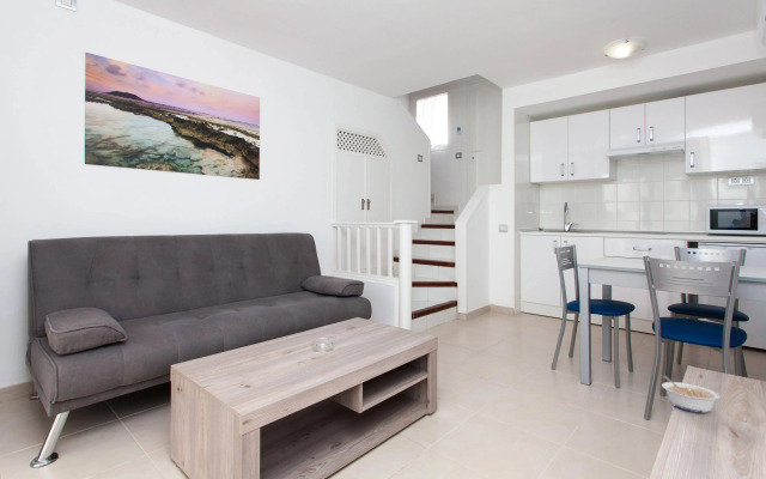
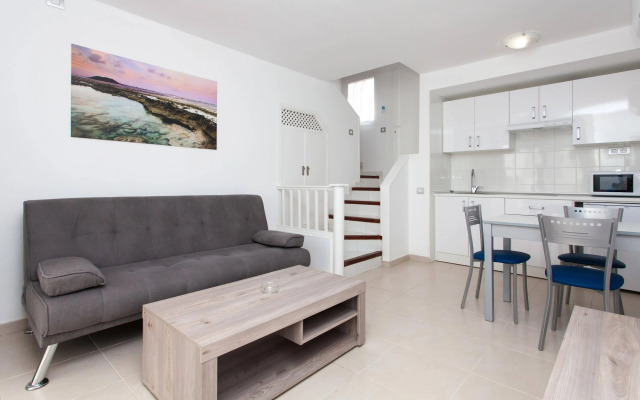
- legume [661,375,722,413]
